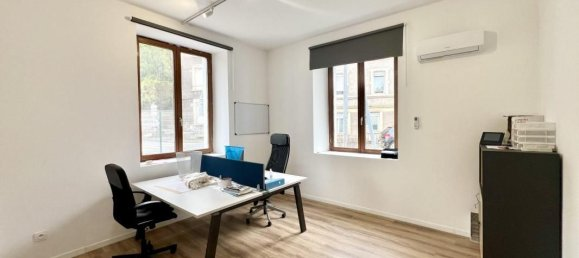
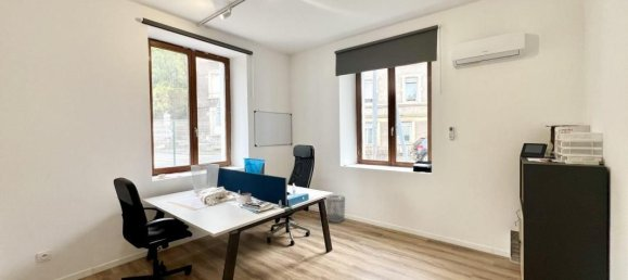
+ waste bin [325,194,346,224]
